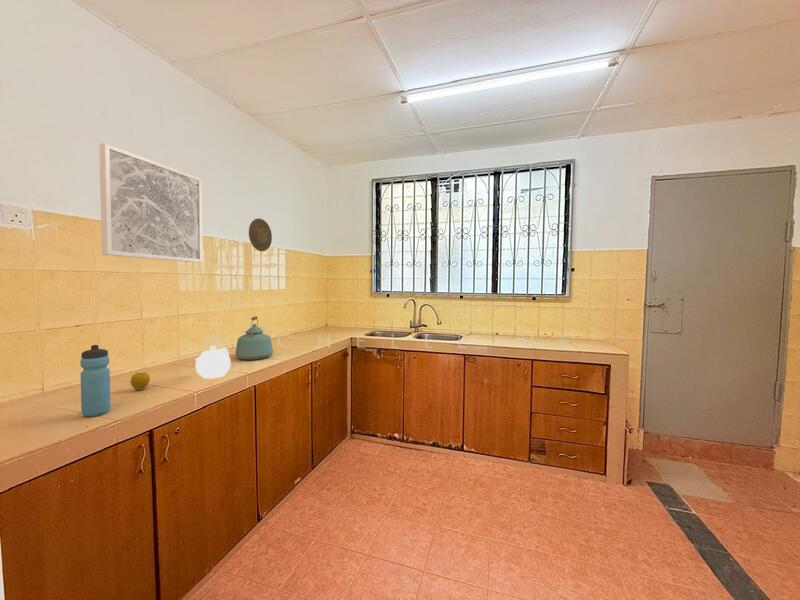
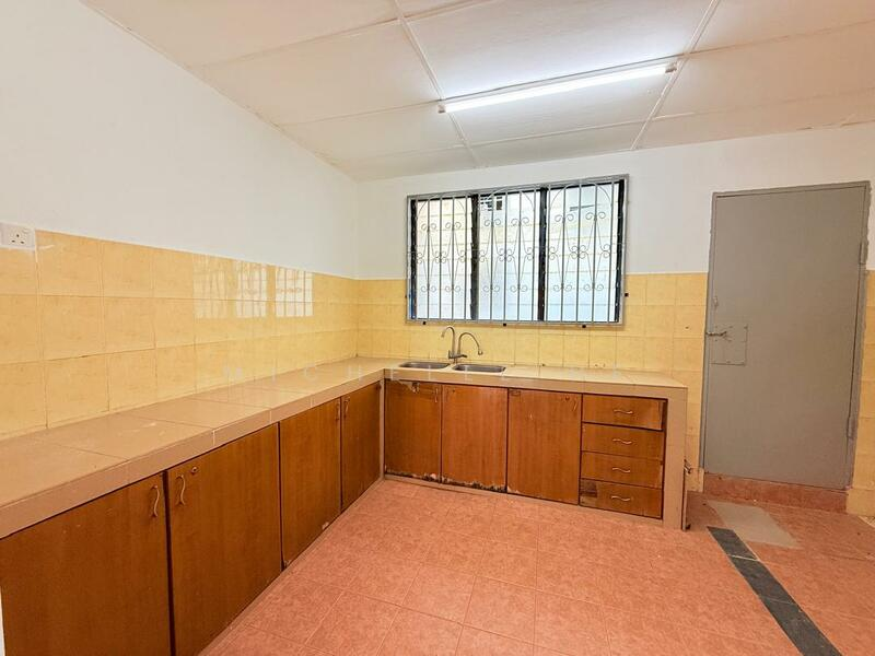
- wall art [98,142,204,264]
- kettle [234,315,274,361]
- apple [129,371,151,391]
- teapot [194,345,232,380]
- water bottle [79,344,112,418]
- decorative plate [248,218,273,252]
